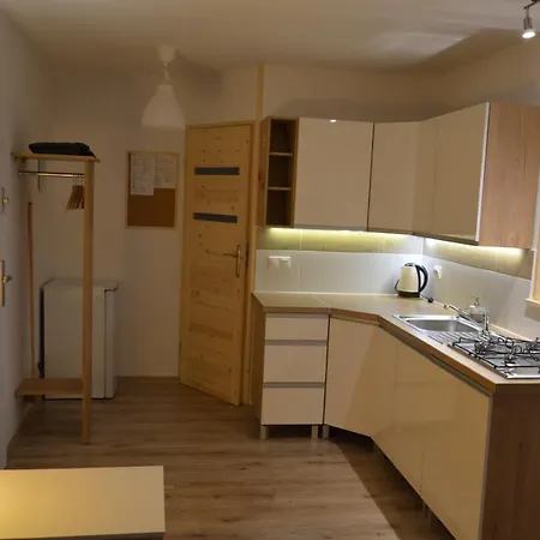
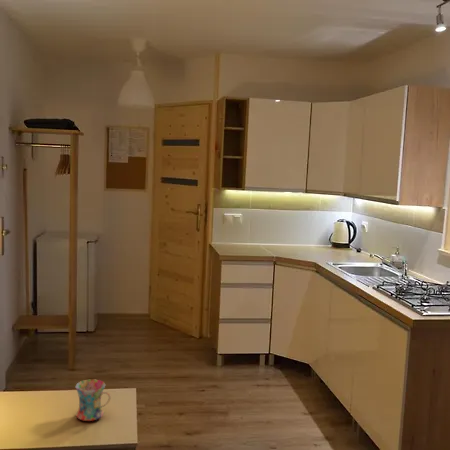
+ mug [74,379,112,422]
